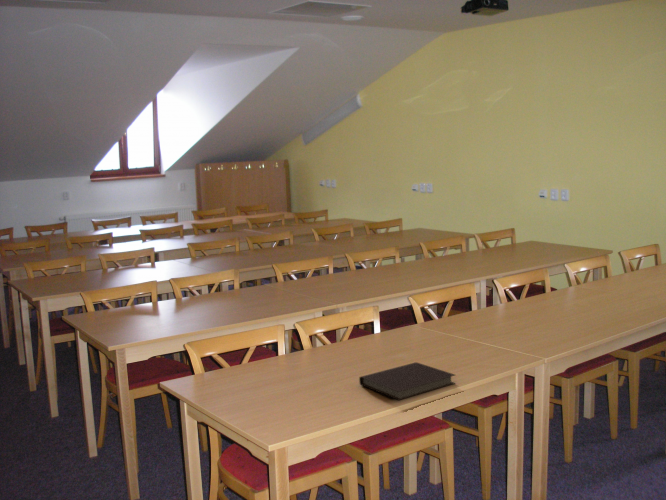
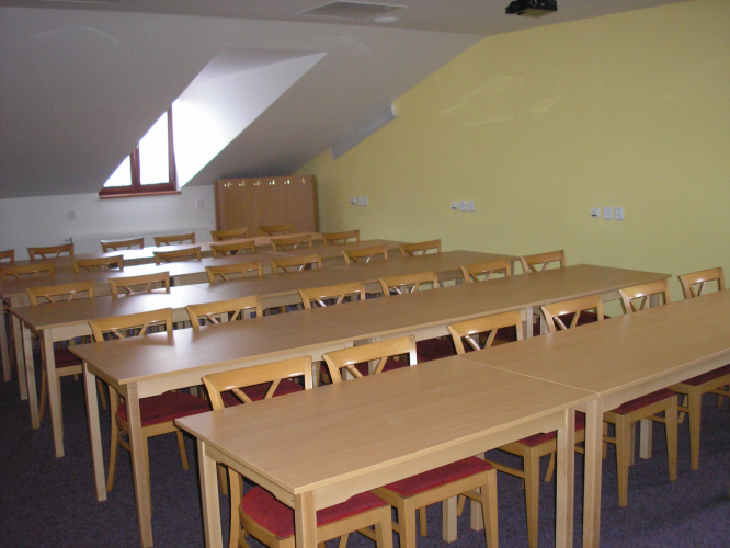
- notebook [358,361,457,402]
